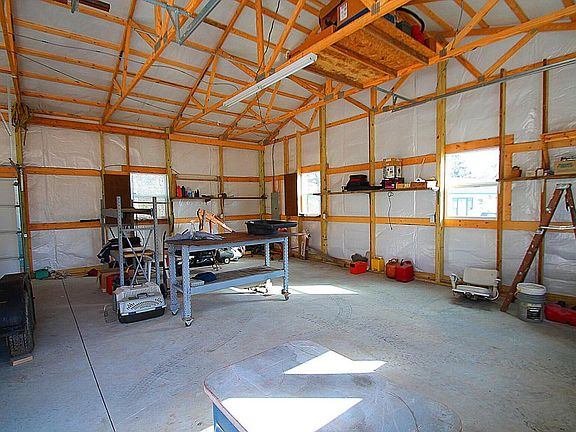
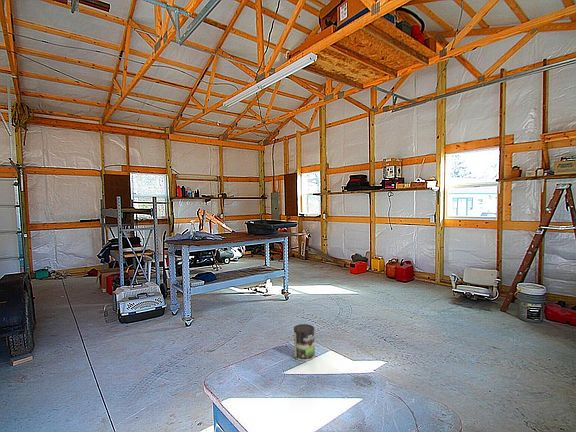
+ coffee can [293,323,316,362]
